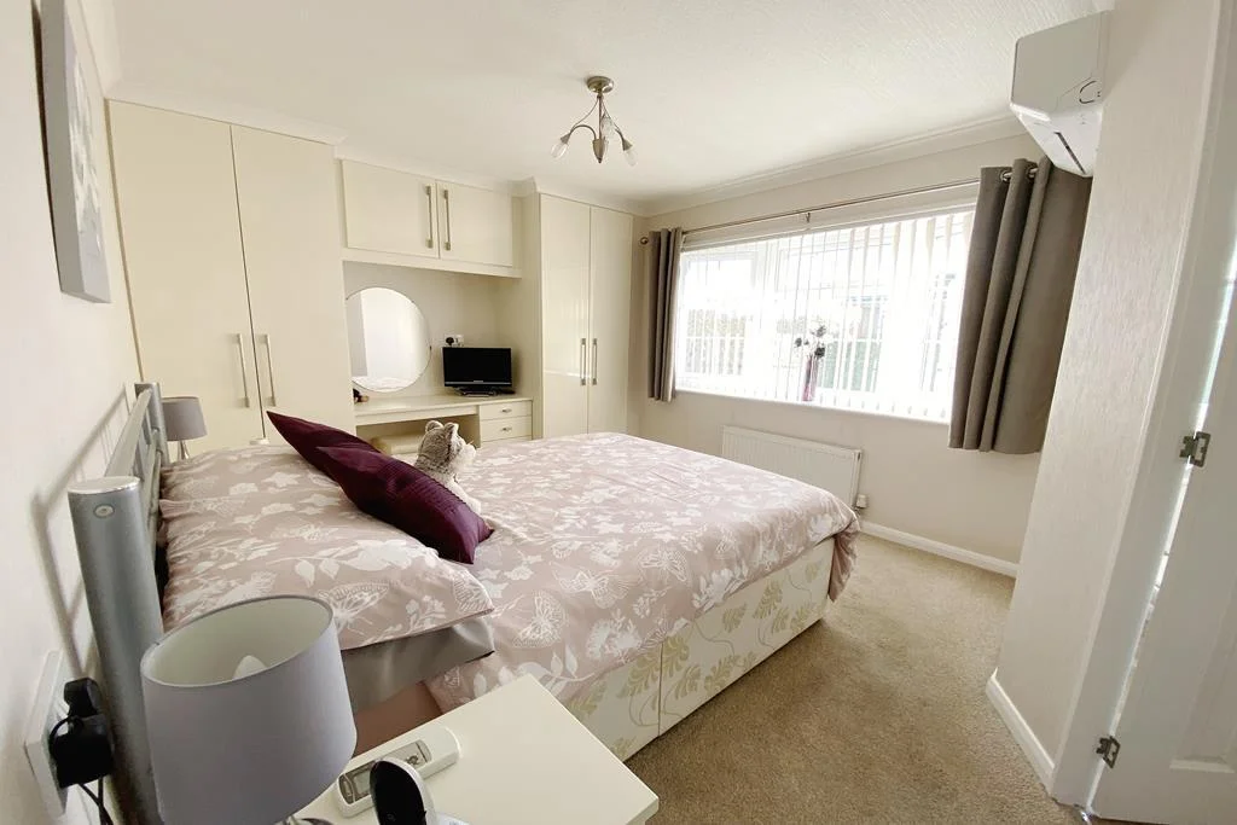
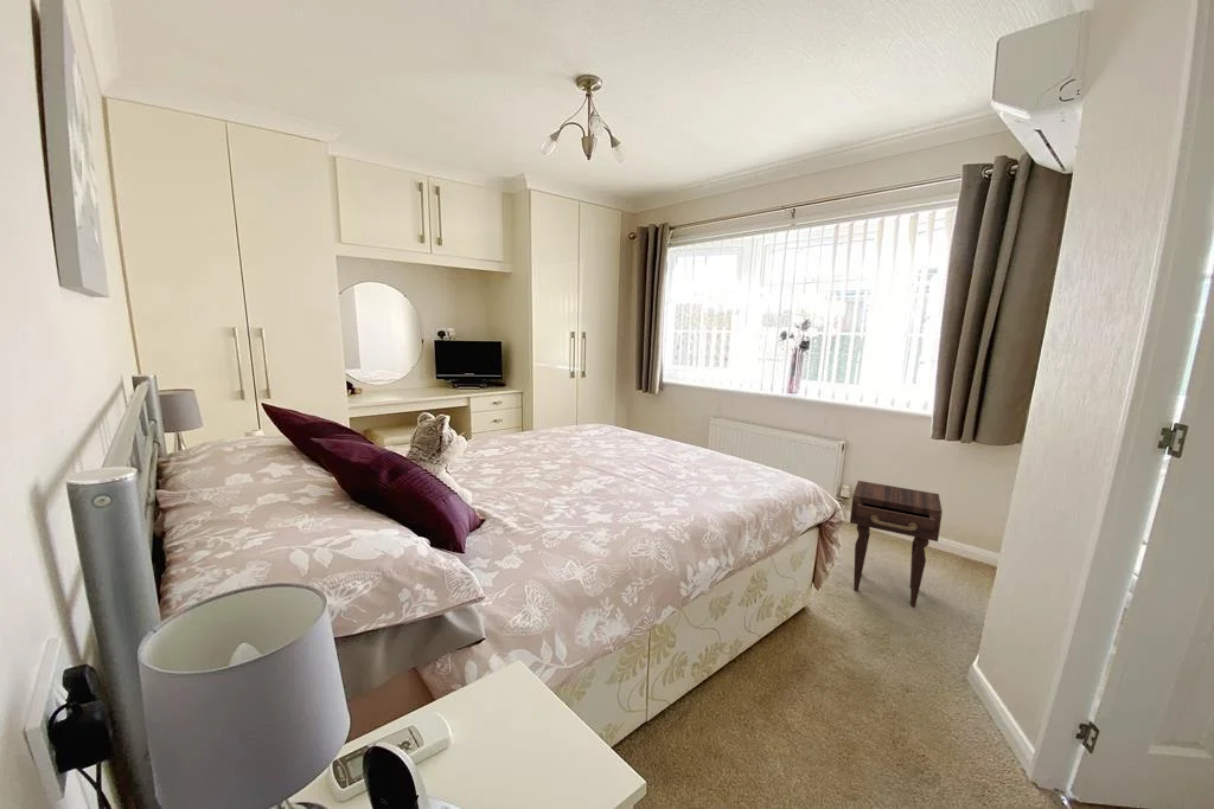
+ nightstand [849,480,944,608]
